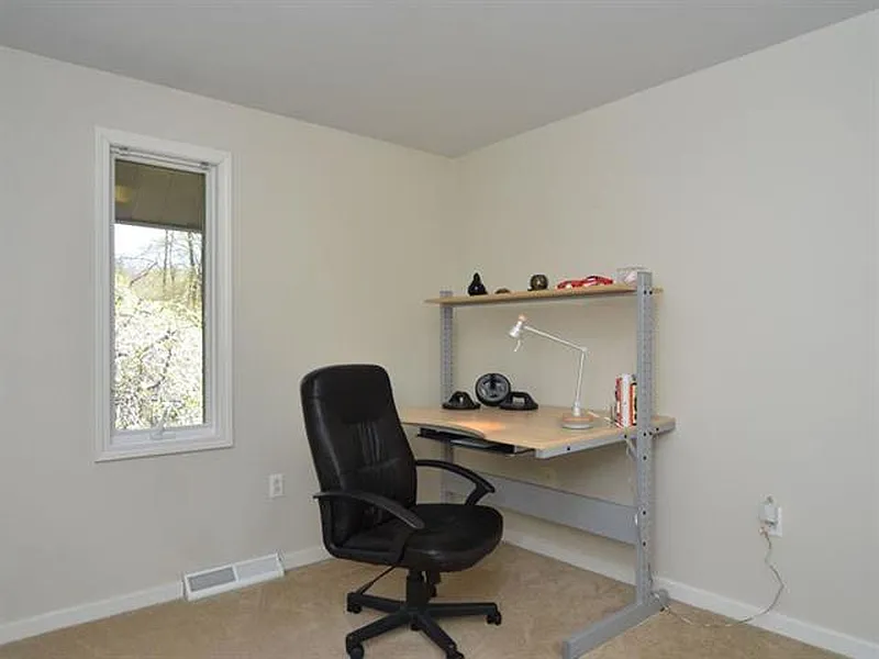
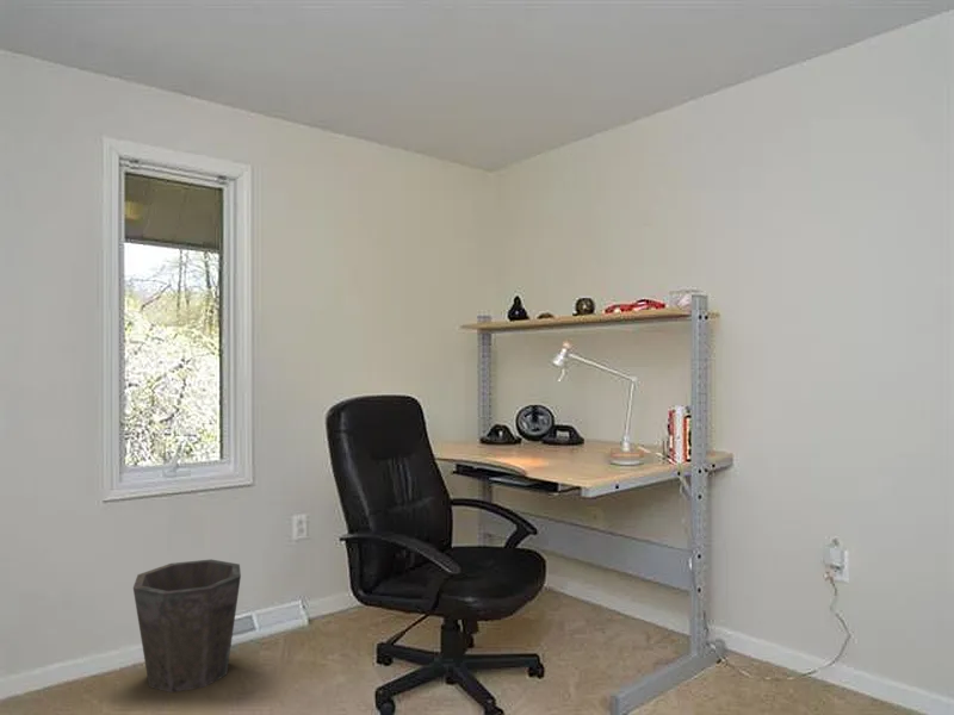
+ waste bin [132,559,242,694]
